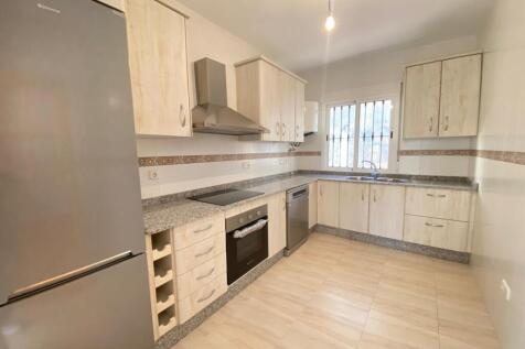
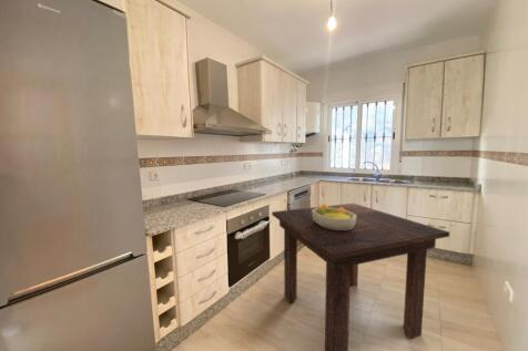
+ fruit bowl [312,203,356,230]
+ dining table [271,203,450,351]
